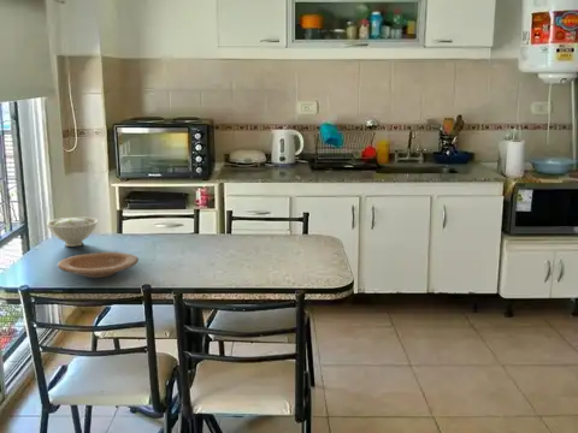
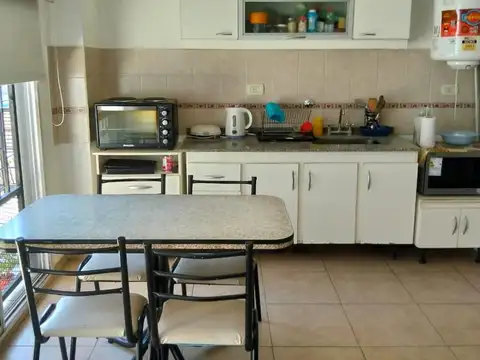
- plate [57,251,140,279]
- bowl [46,216,99,248]
